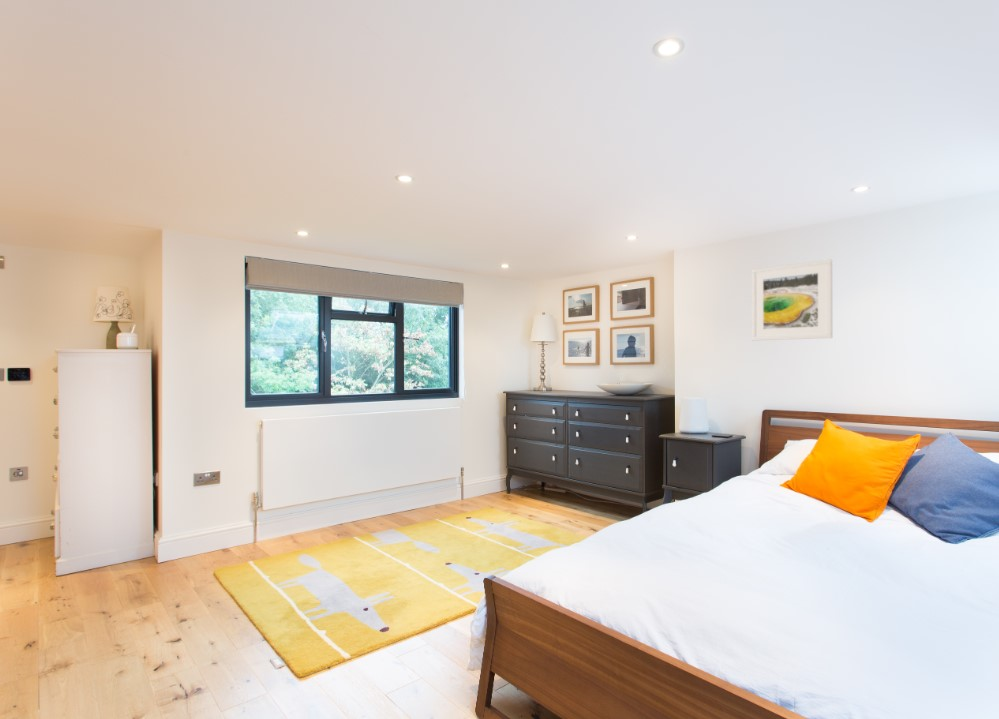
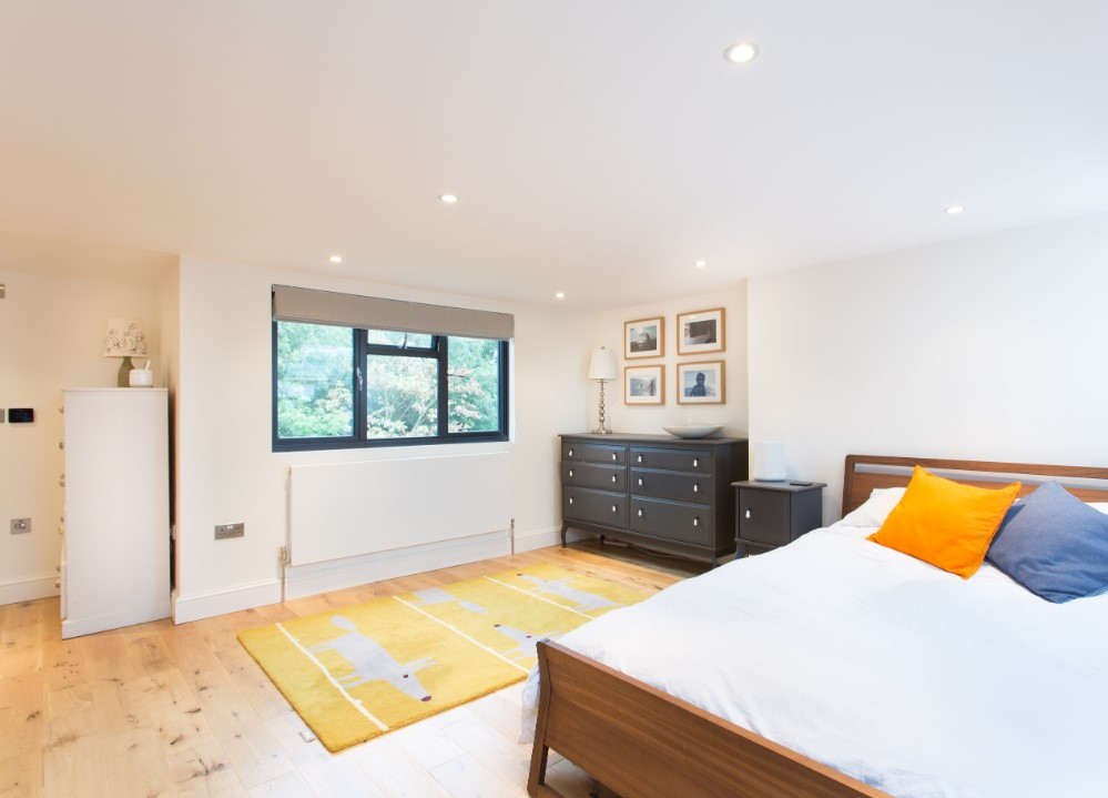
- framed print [751,258,833,341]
